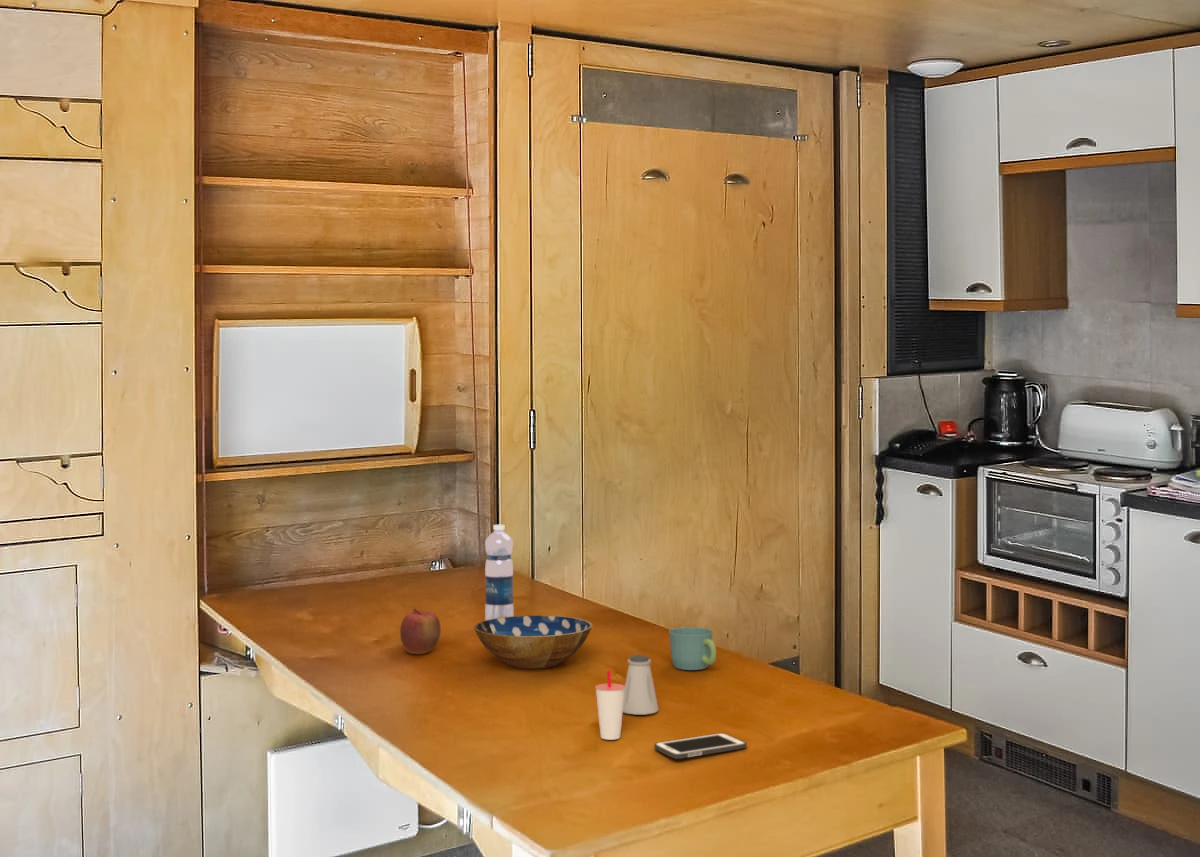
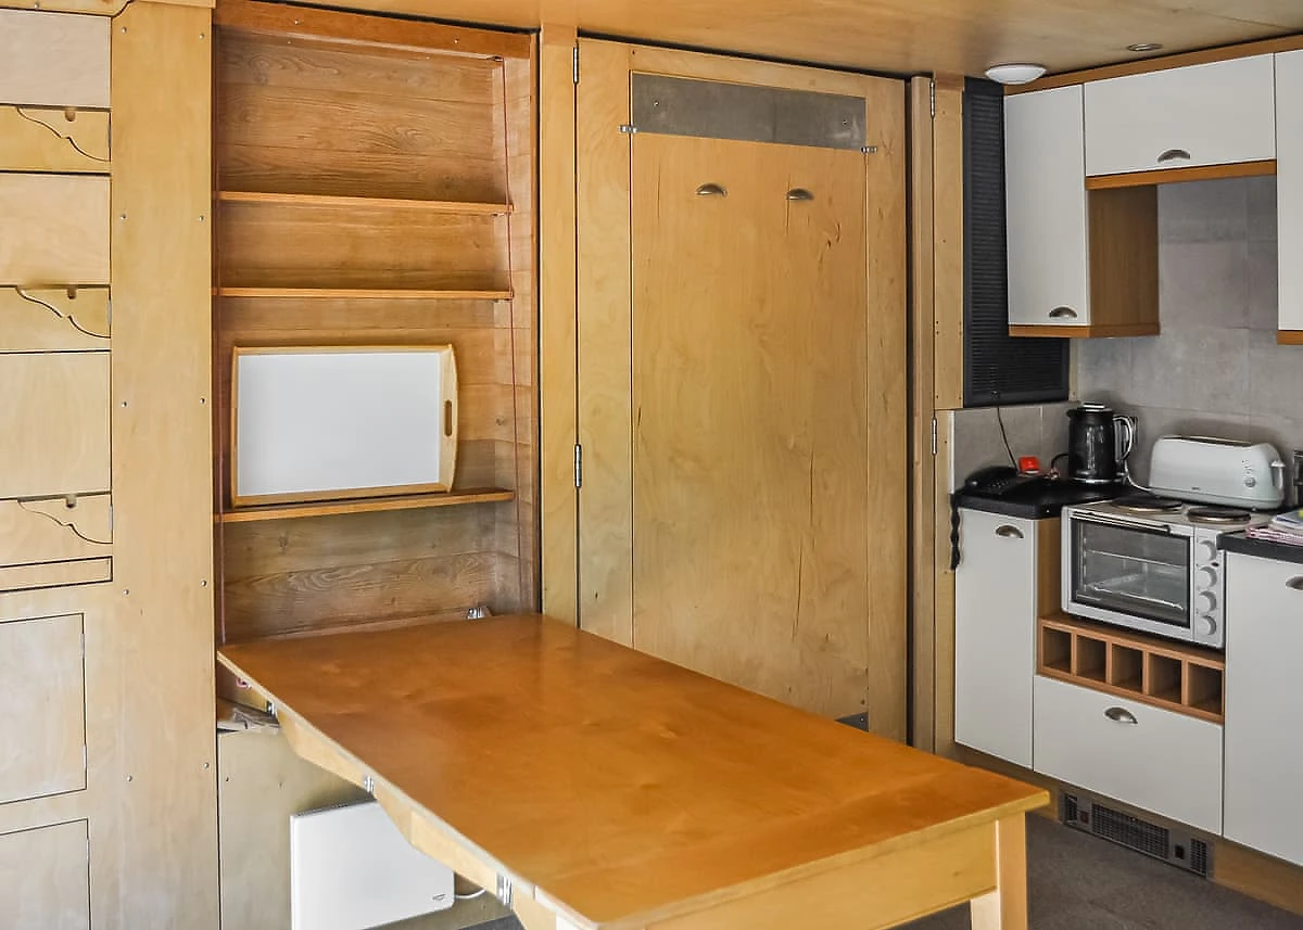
- cell phone [653,732,748,760]
- mug [668,626,717,671]
- apple [399,608,442,655]
- water bottle [484,524,515,621]
- saltshaker [623,654,659,715]
- cup [594,669,625,741]
- bowl [473,614,593,669]
